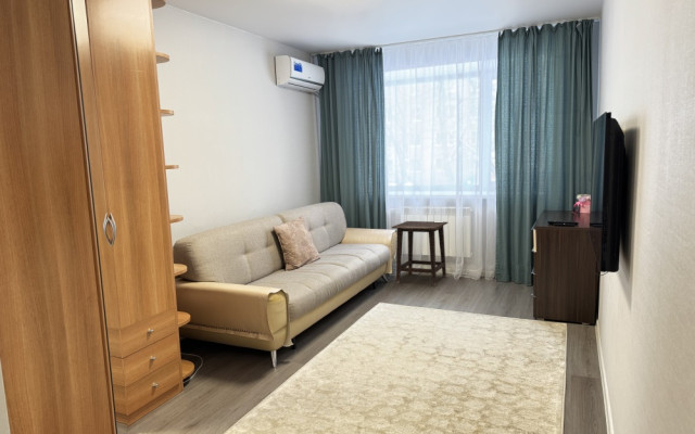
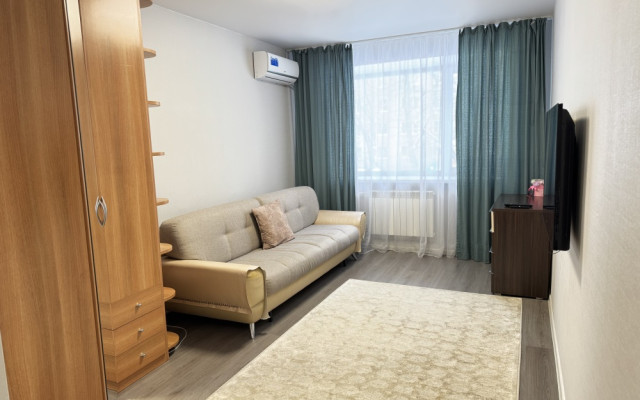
- side table [391,220,448,288]
